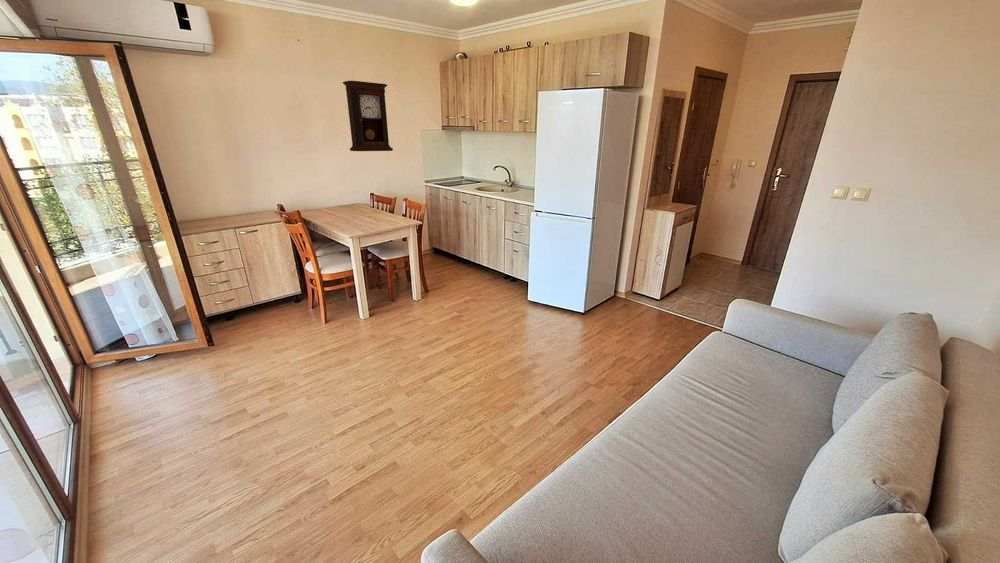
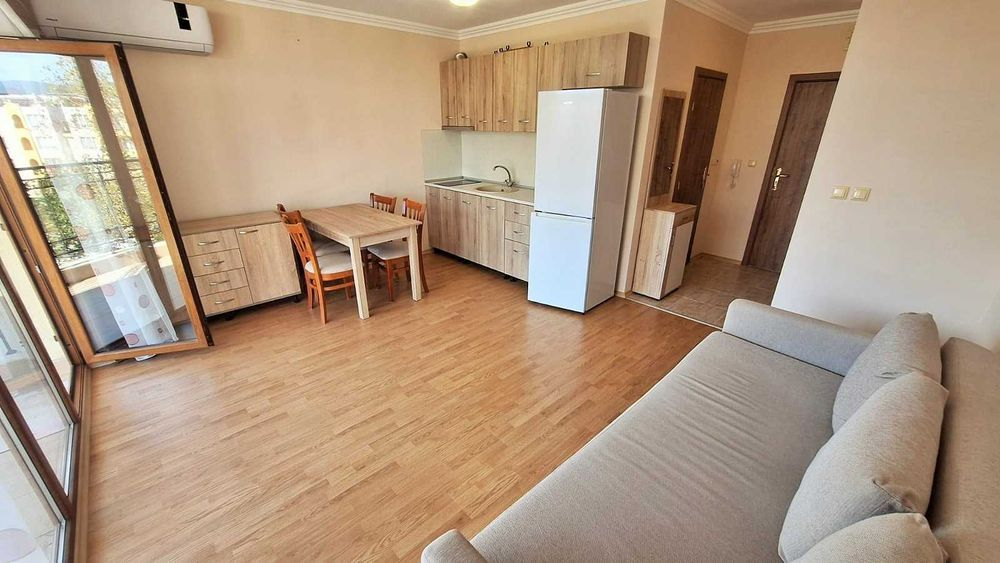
- pendulum clock [342,80,394,152]
